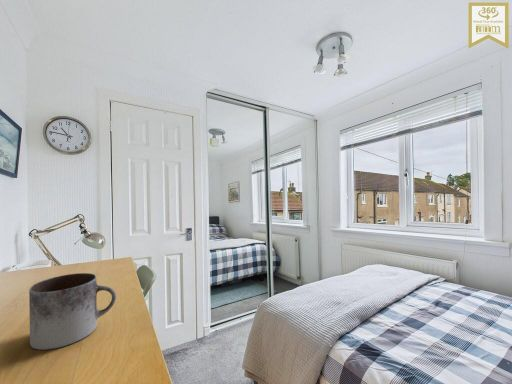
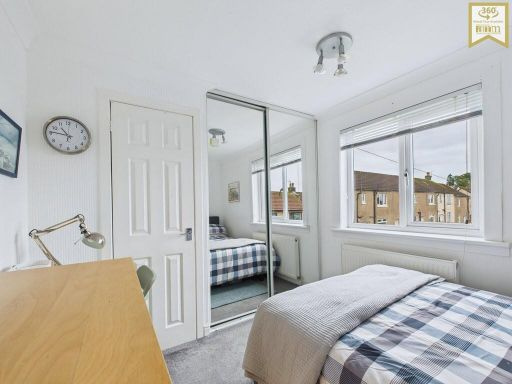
- mug [28,272,117,351]
